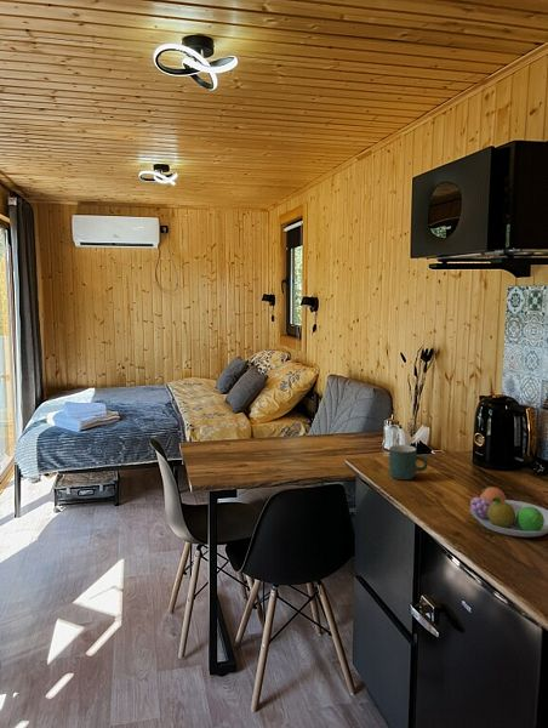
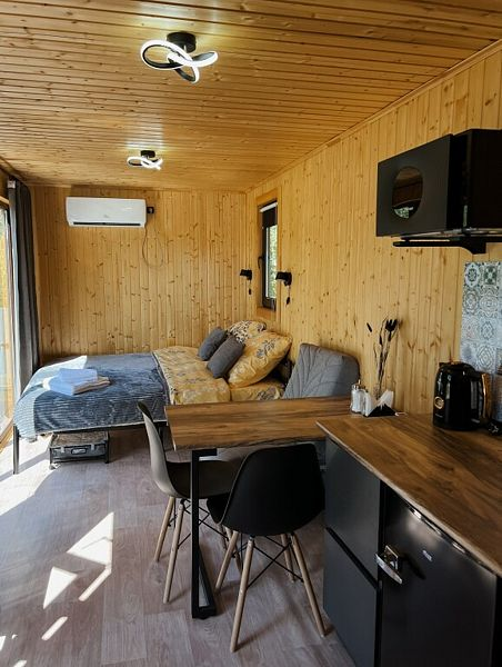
- fruit bowl [469,484,548,539]
- mug [388,444,429,480]
